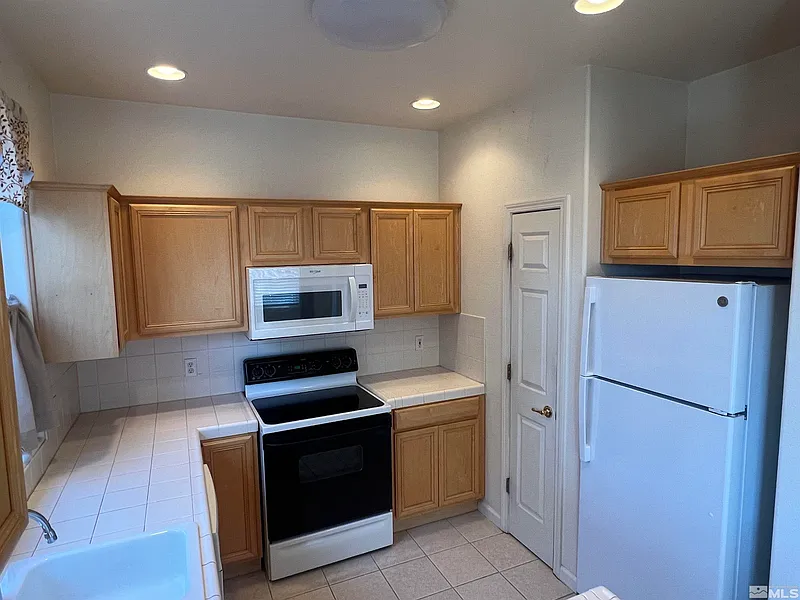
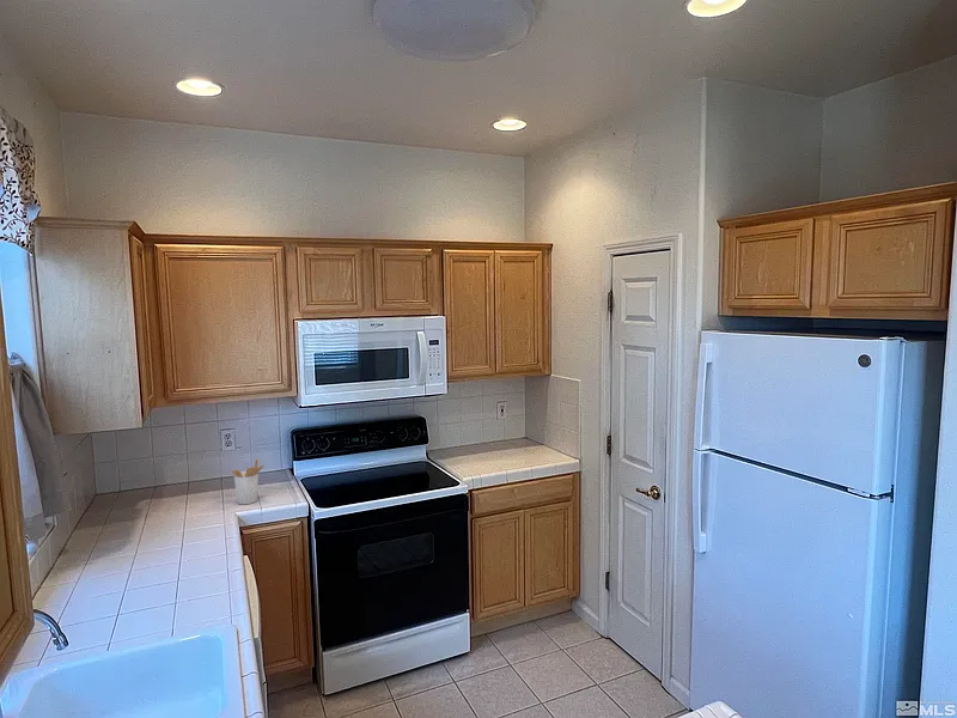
+ utensil holder [231,457,266,505]
